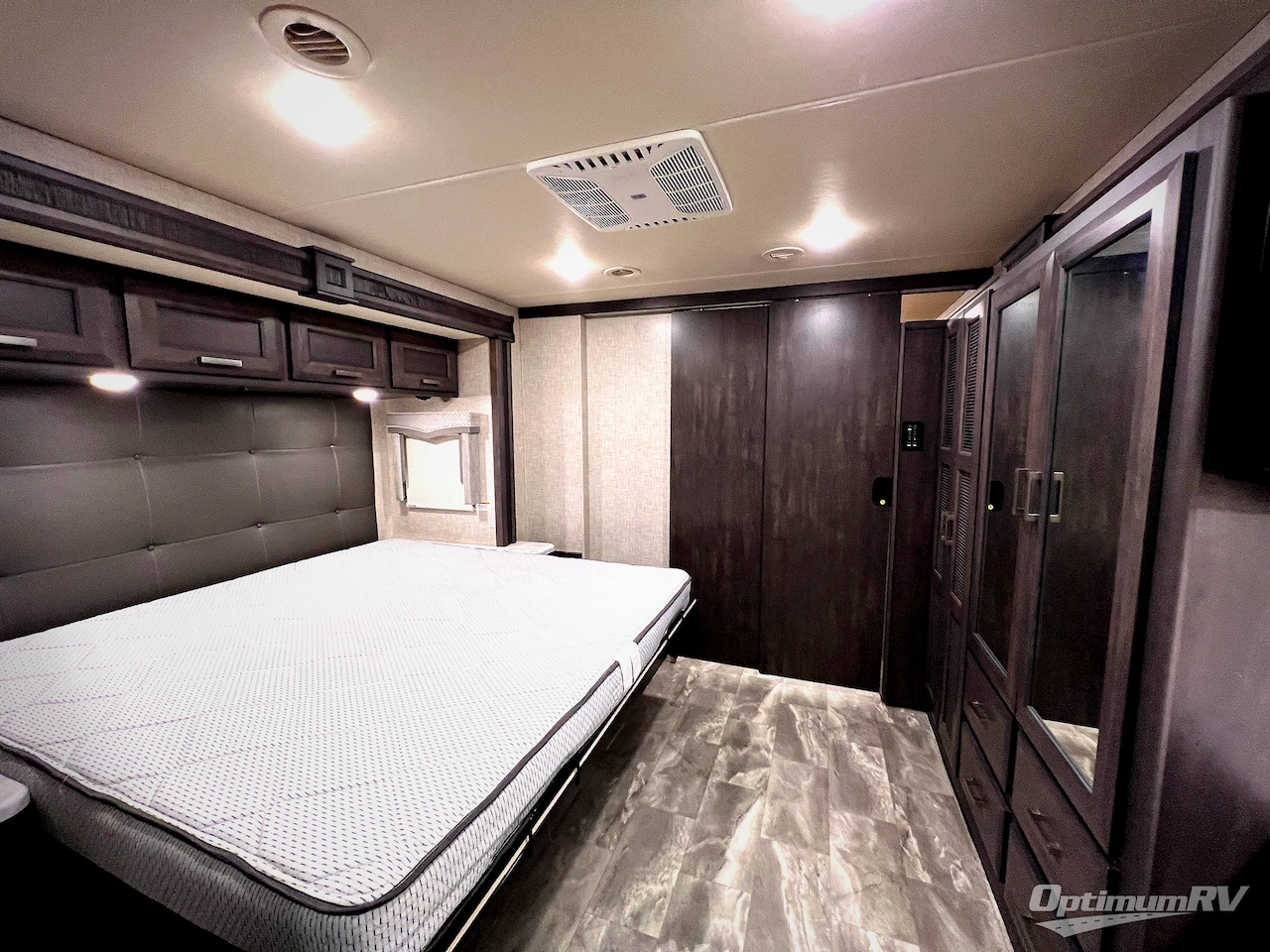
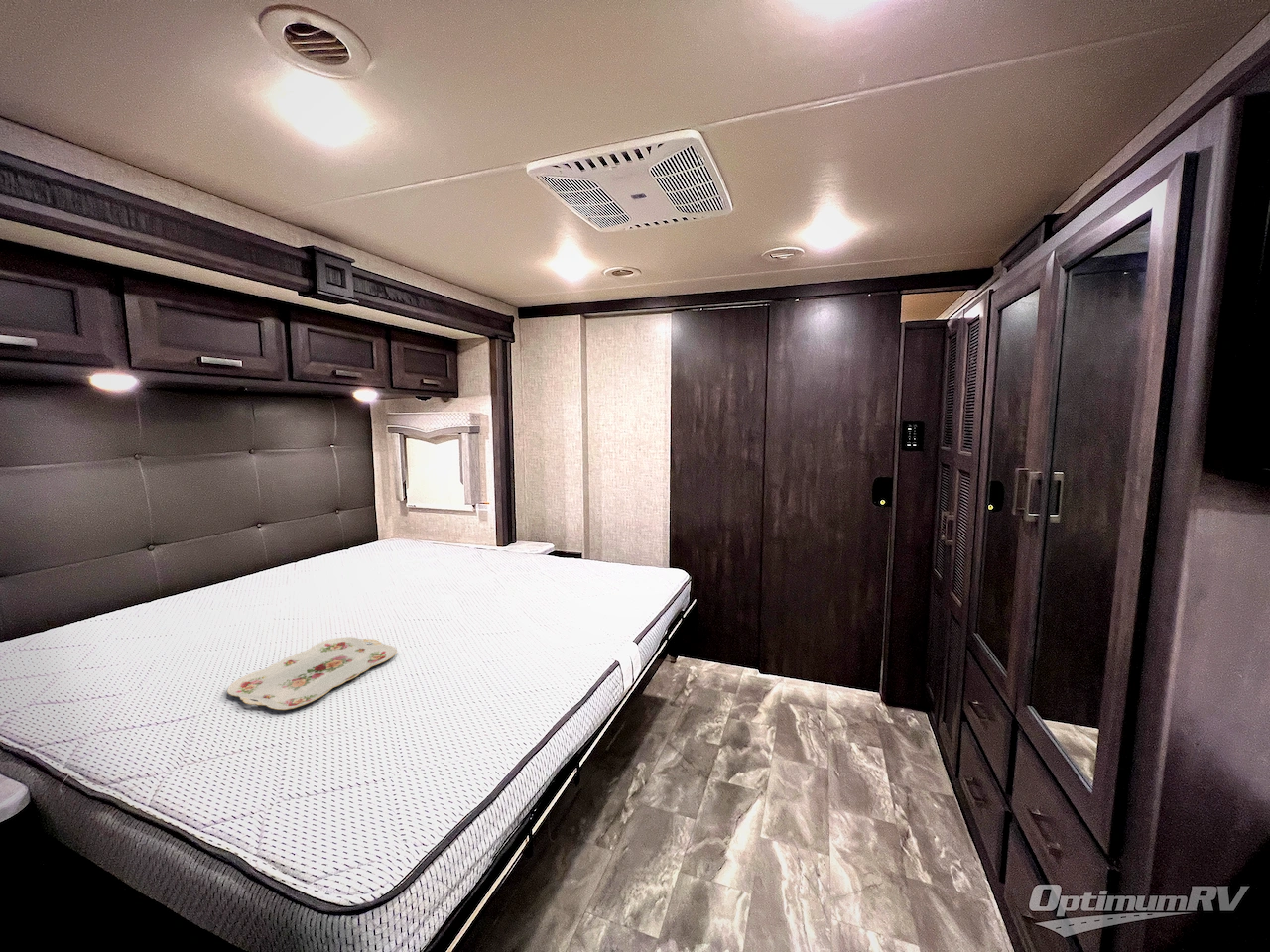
+ serving tray [226,636,398,711]
